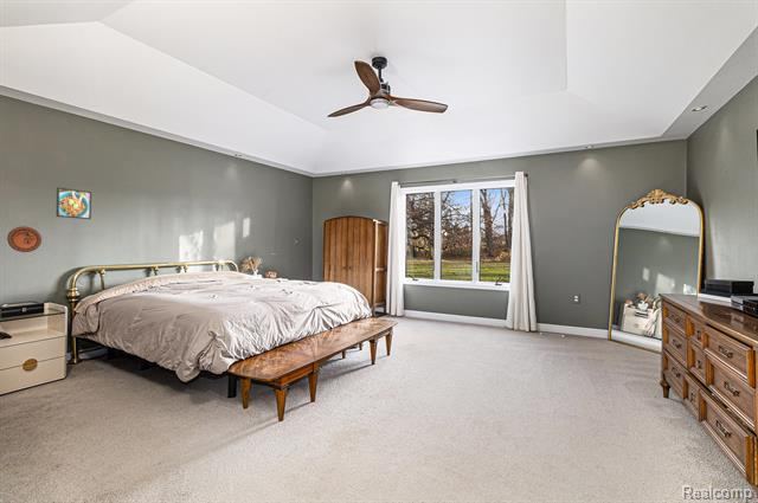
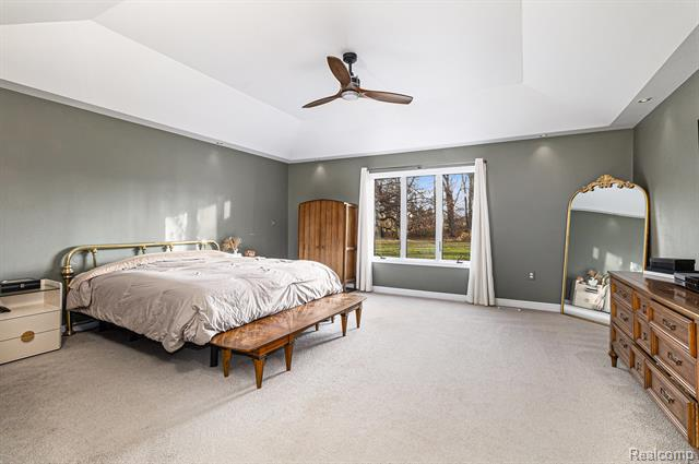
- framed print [54,186,92,220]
- decorative plate [6,226,43,253]
